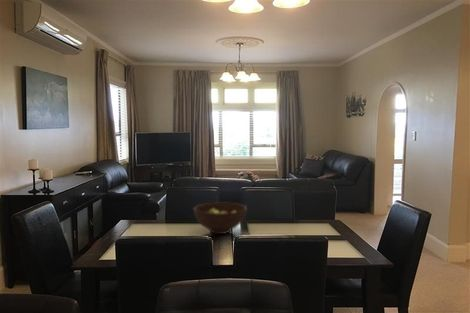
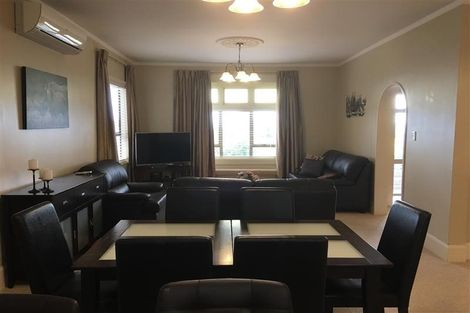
- fruit bowl [193,202,248,235]
